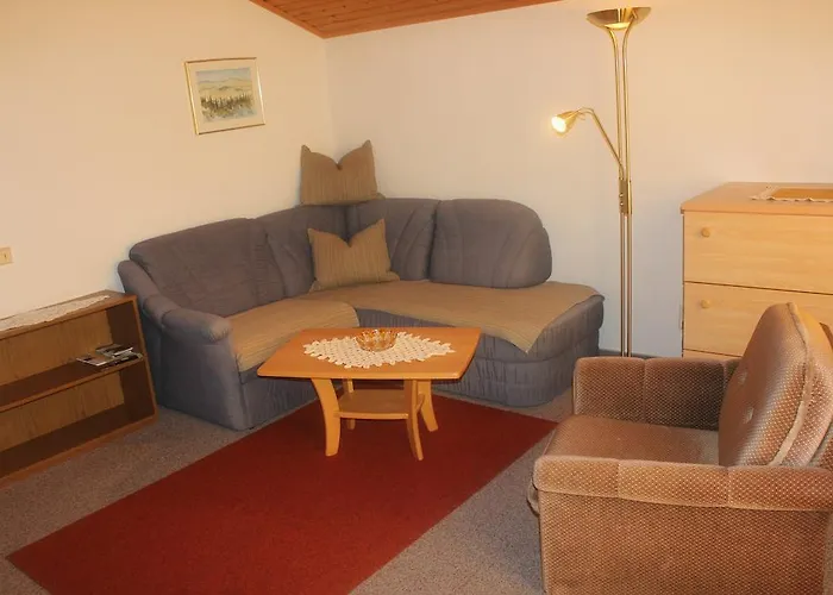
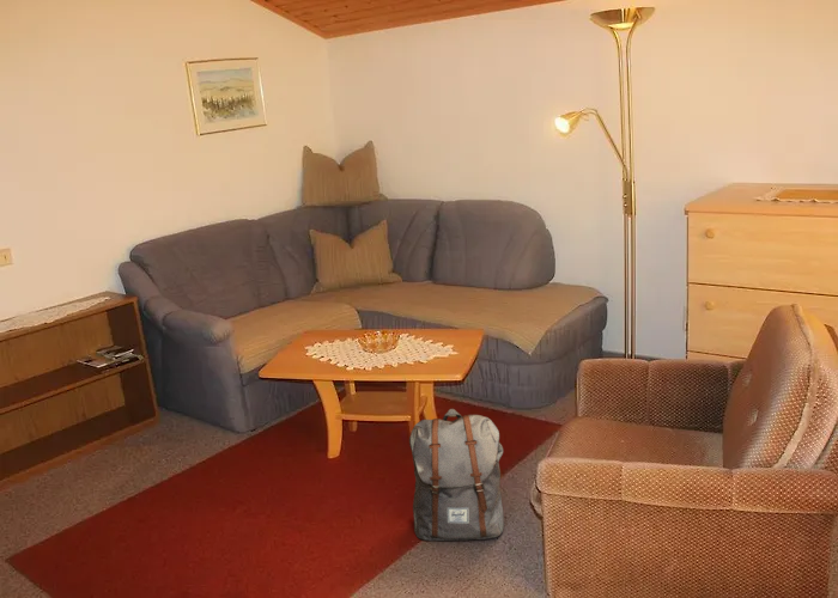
+ backpack [408,408,505,542]
